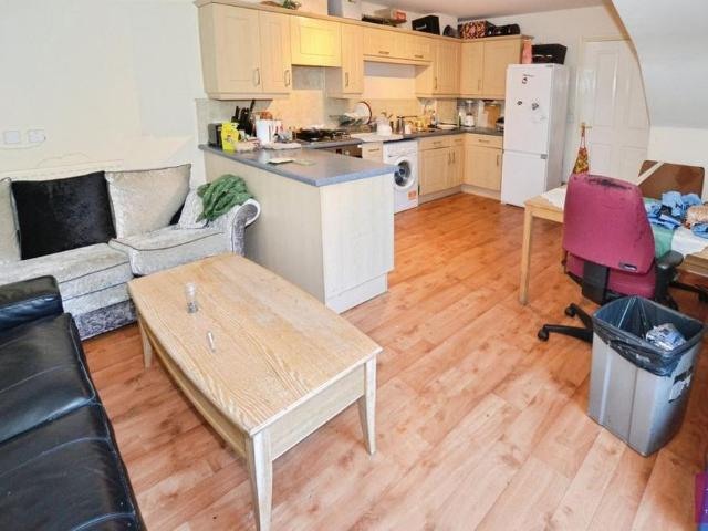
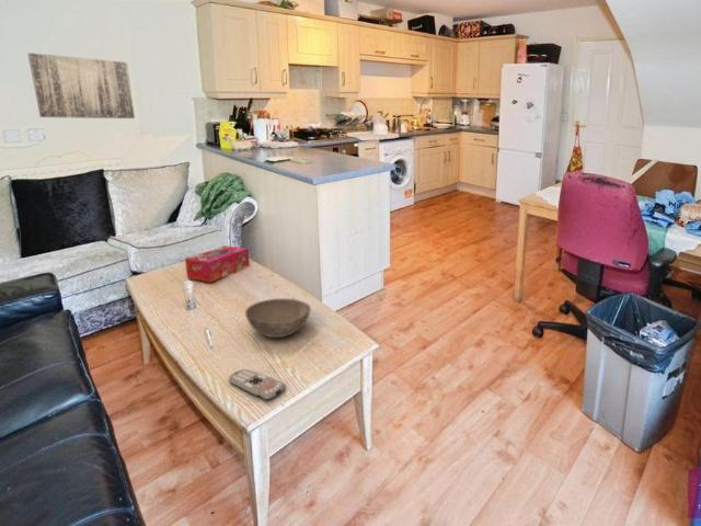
+ bowl [244,297,312,339]
+ remote control [228,368,286,401]
+ wall art [26,52,136,119]
+ tissue box [184,244,250,284]
